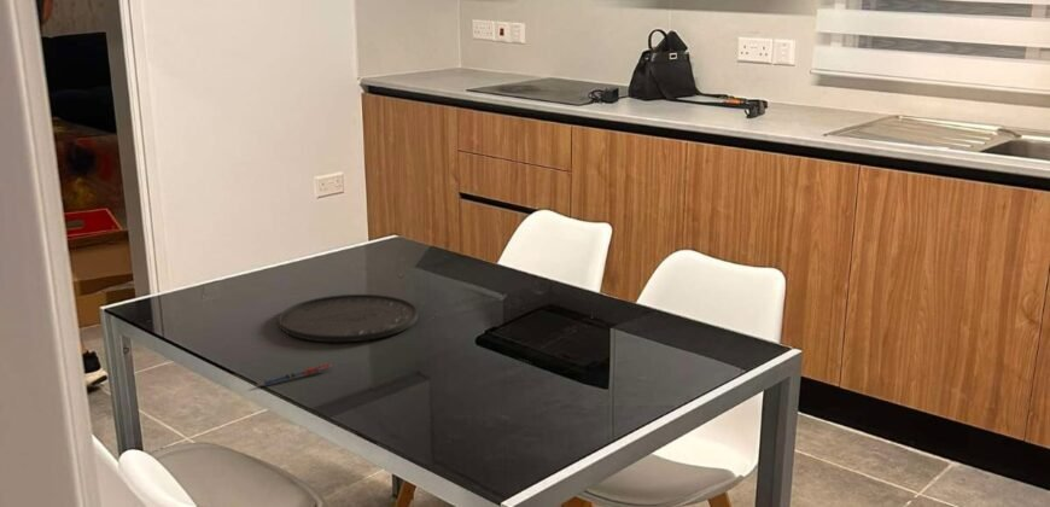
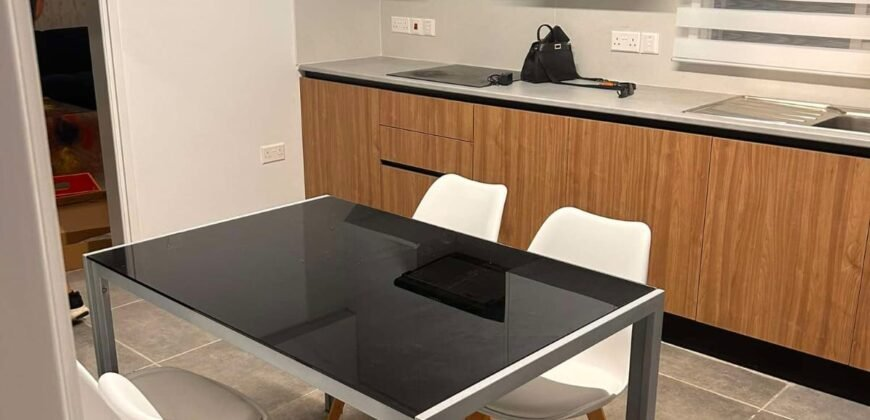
- plate [278,293,419,343]
- pen [256,362,333,389]
